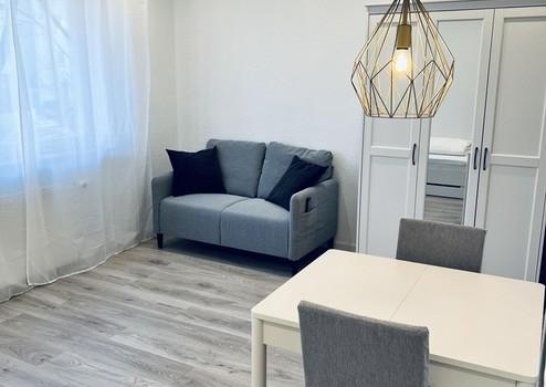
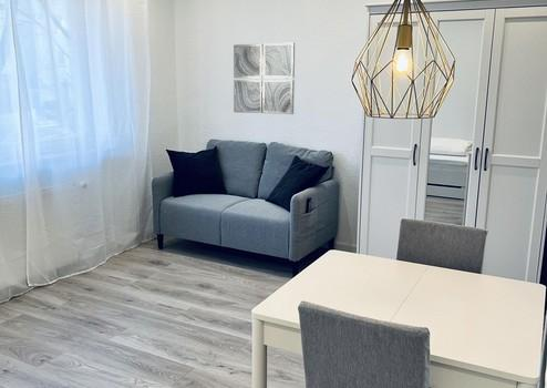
+ wall art [233,42,296,115]
